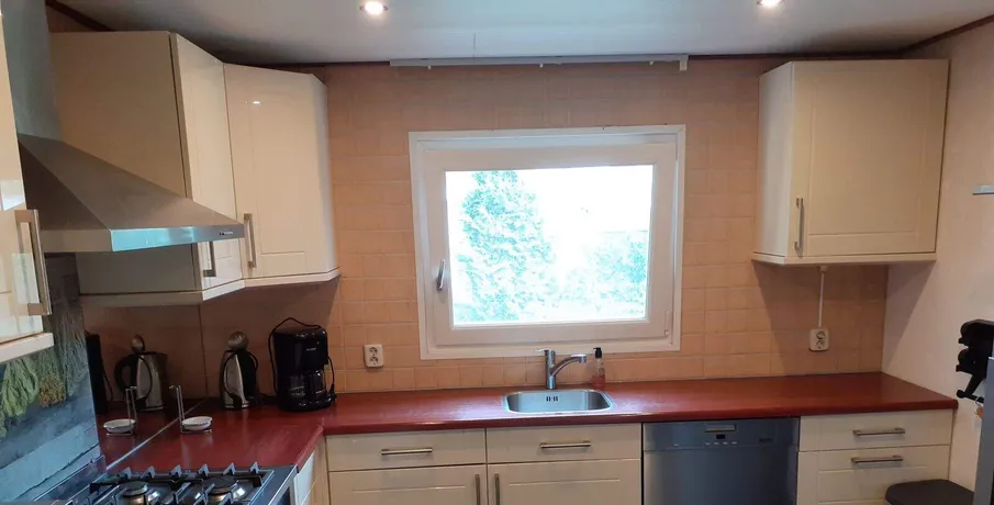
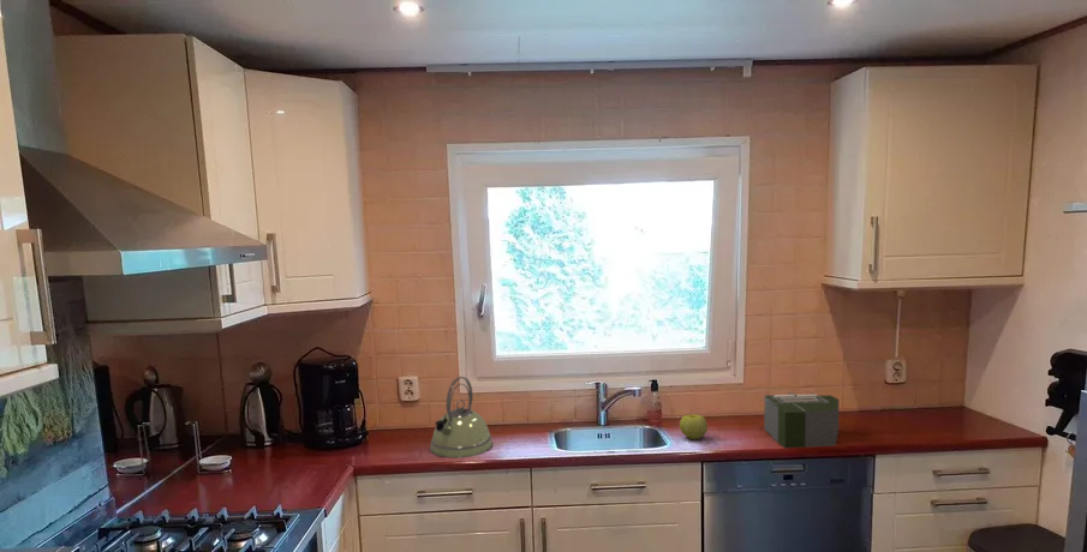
+ kettle [429,376,494,460]
+ apple [679,414,709,440]
+ toaster [758,392,841,450]
